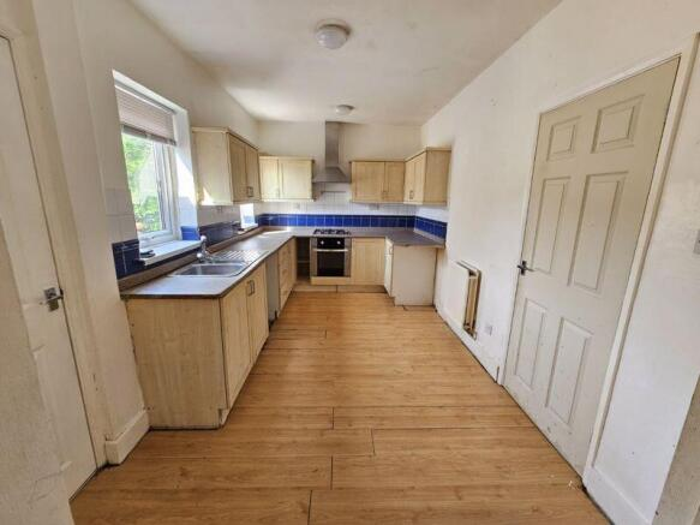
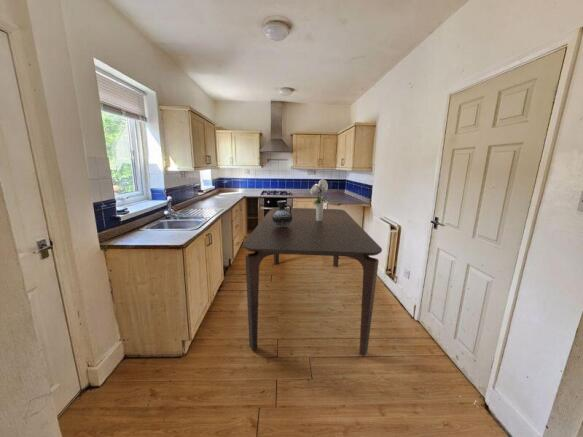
+ ceramic jug [272,200,292,227]
+ dining table [242,207,383,357]
+ bouquet [309,178,329,221]
